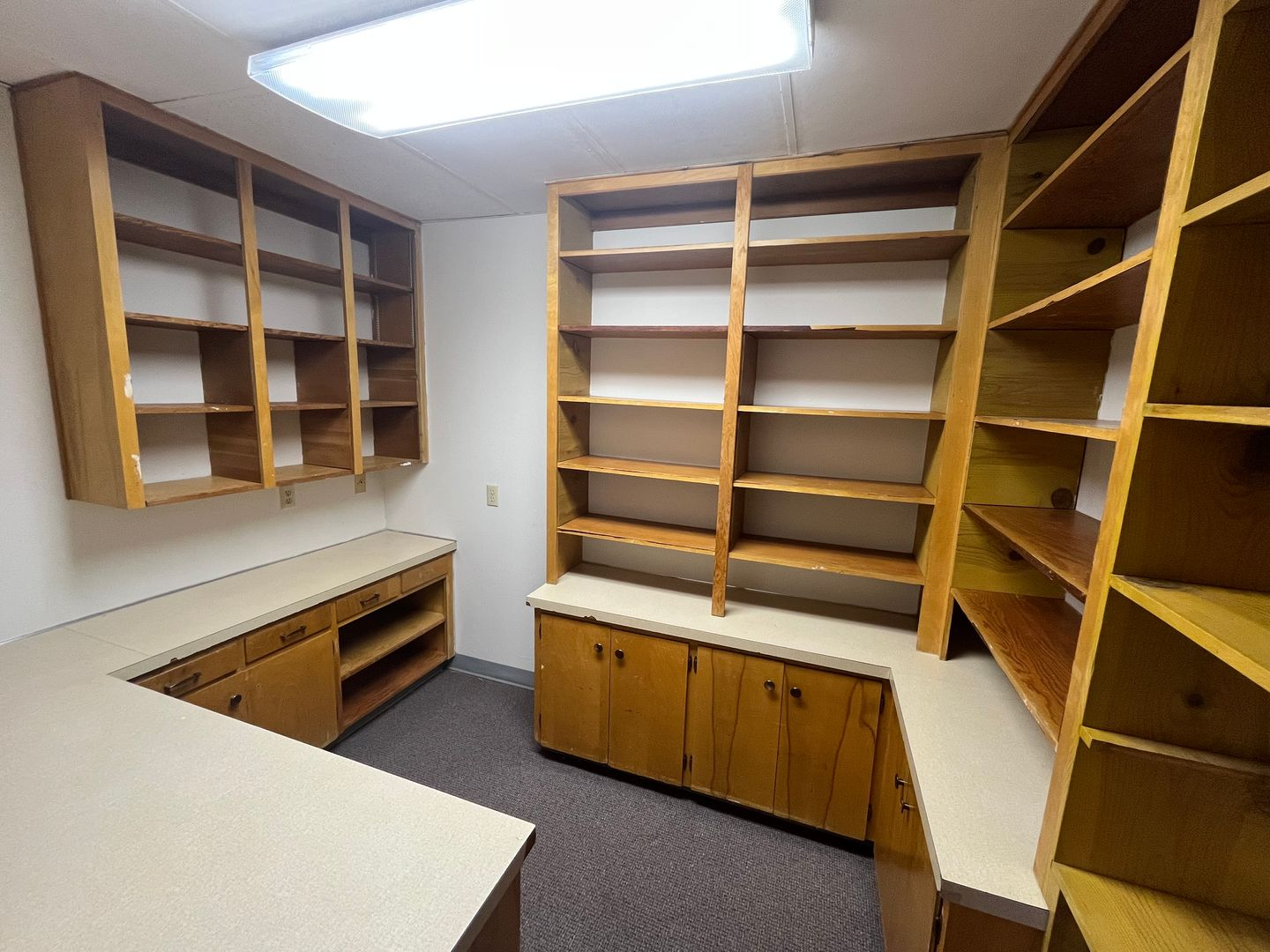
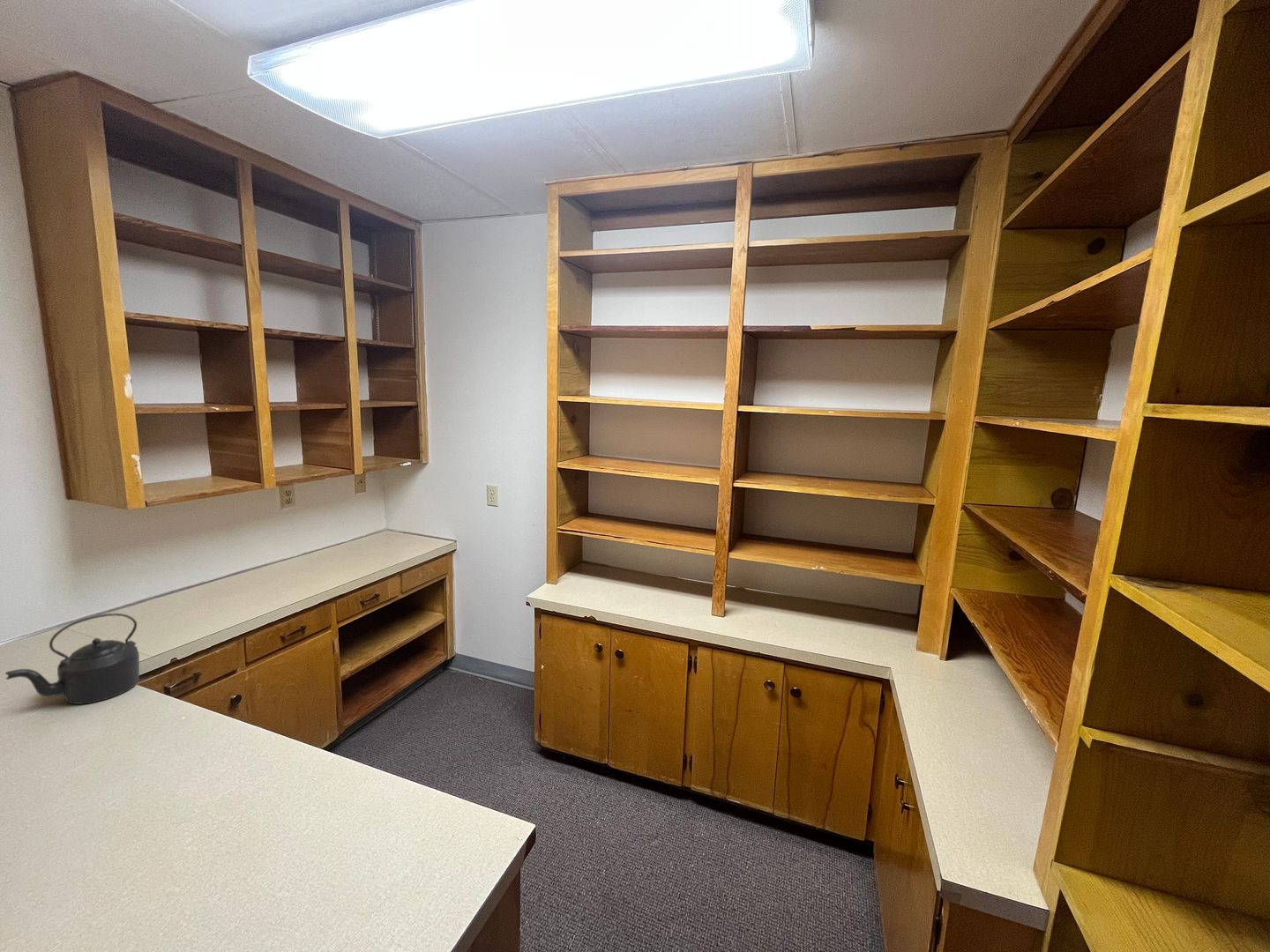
+ kettle [4,613,140,705]
